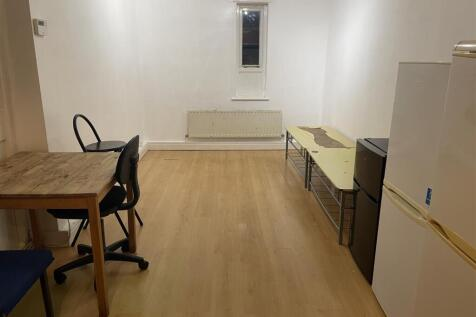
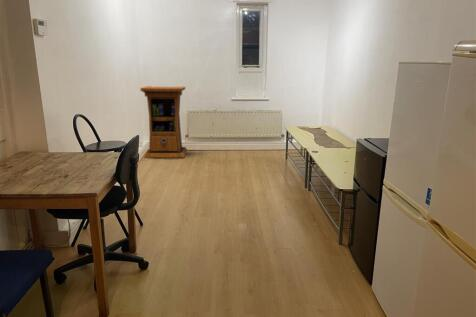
+ cabinet [139,85,188,159]
